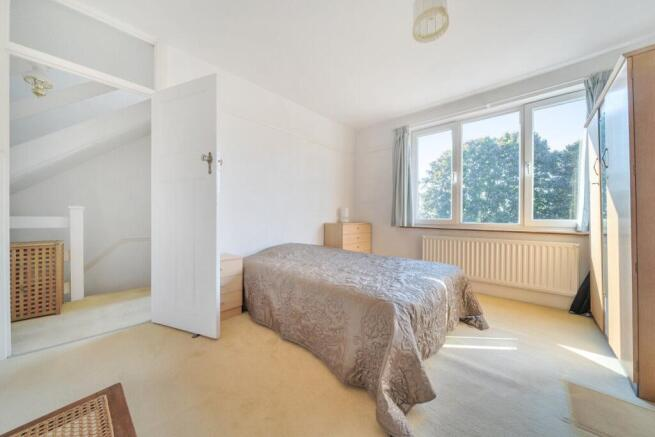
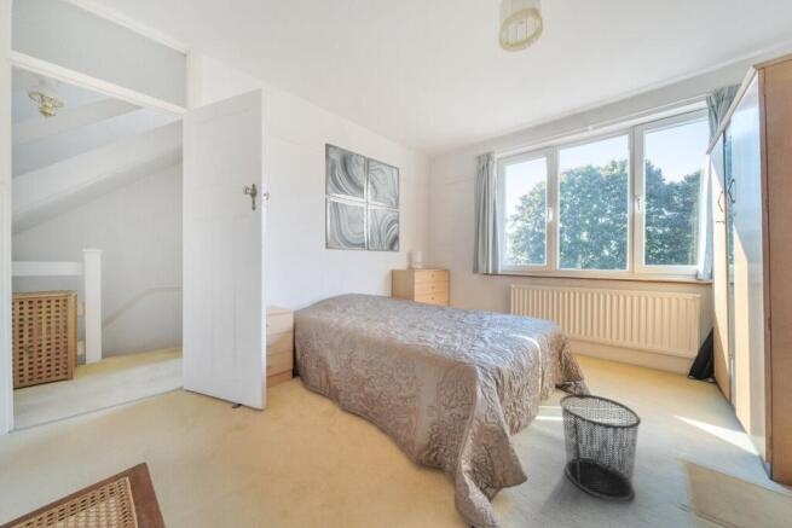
+ wall art [324,141,400,254]
+ waste bin [559,393,642,501]
